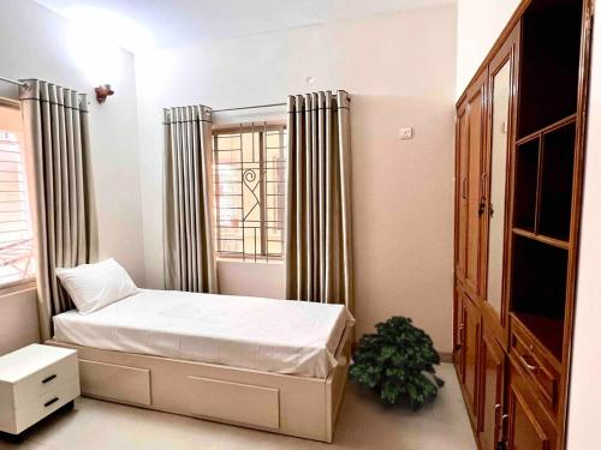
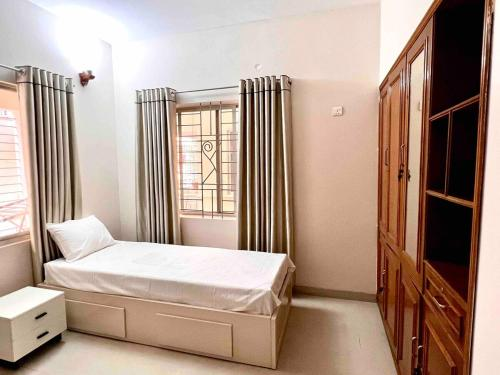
- potted plant [346,314,446,414]
